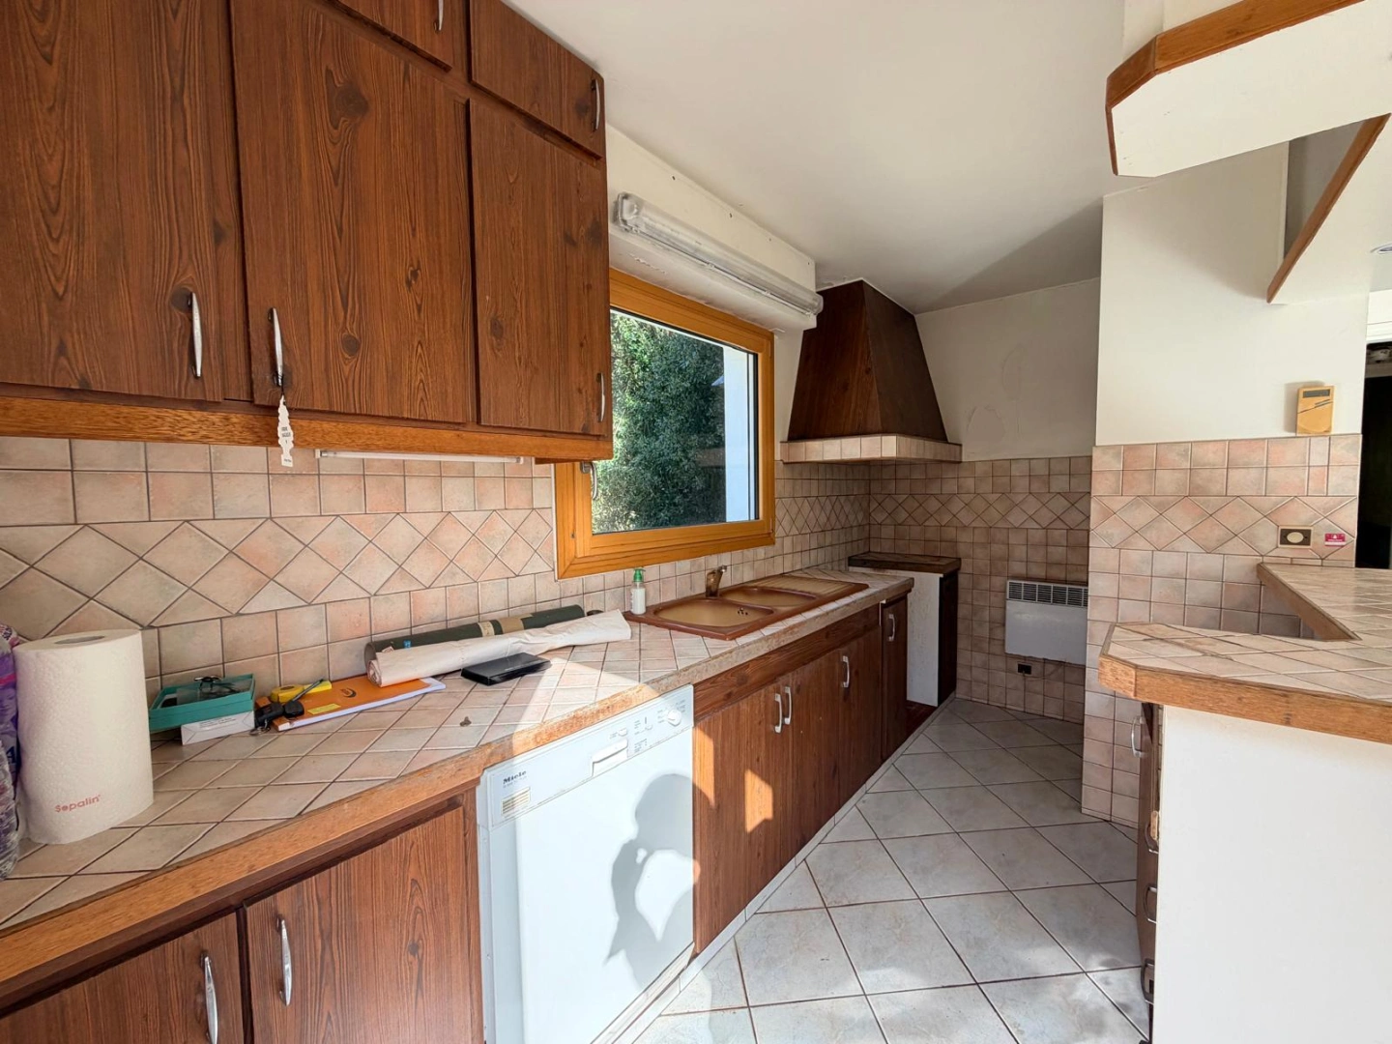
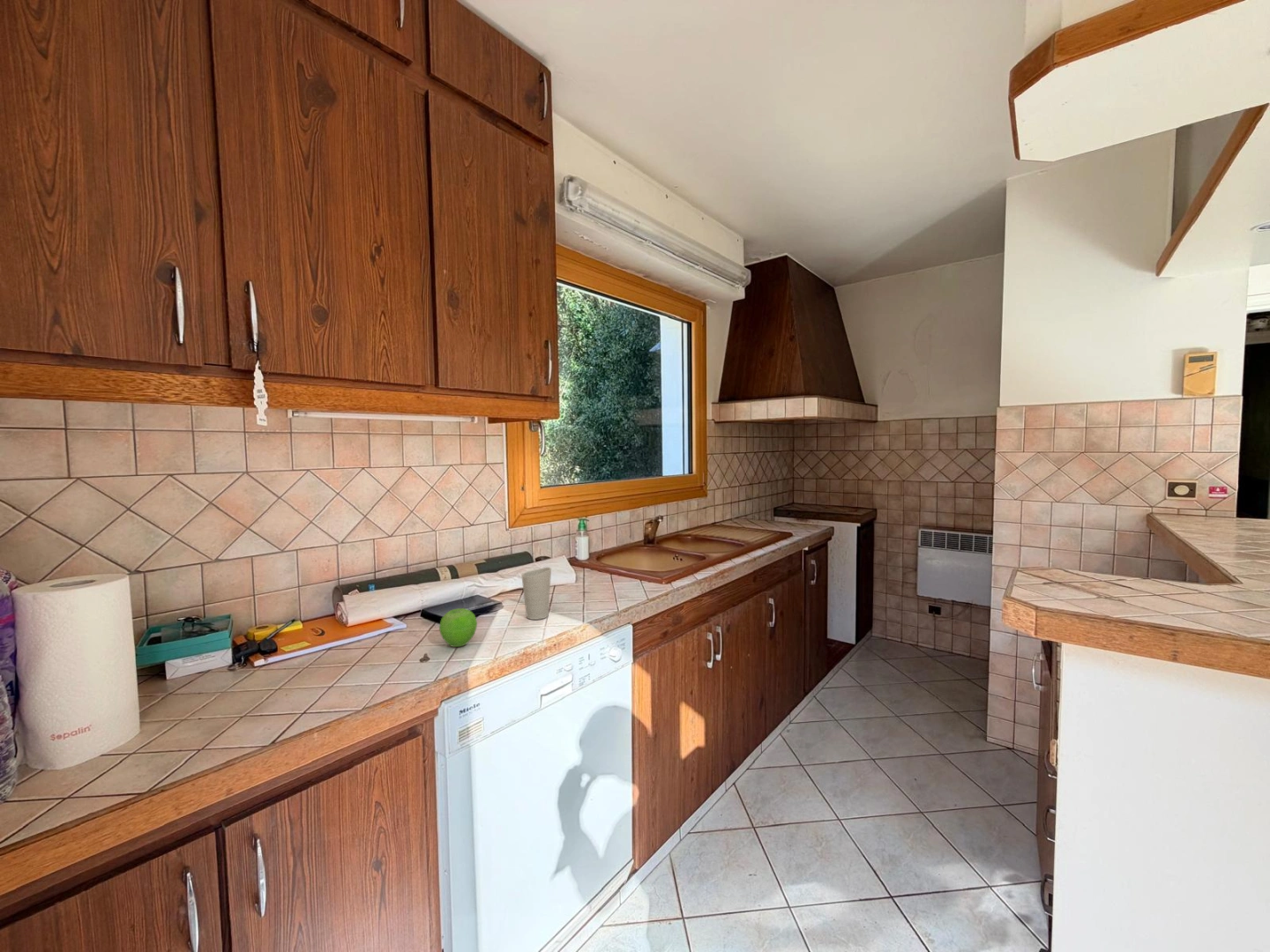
+ fruit [438,607,478,648]
+ cup [520,567,552,621]
